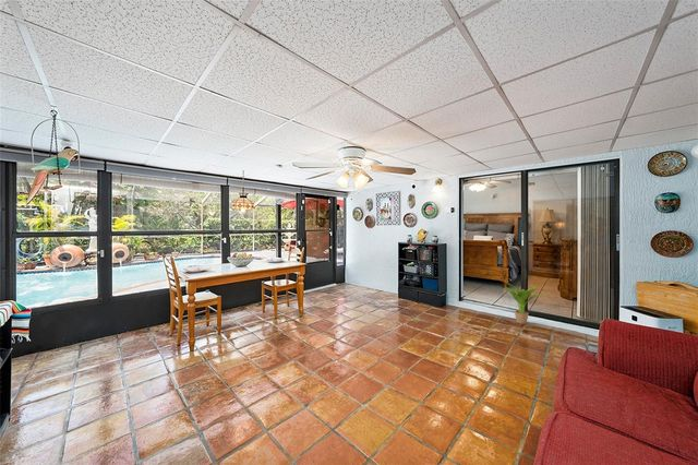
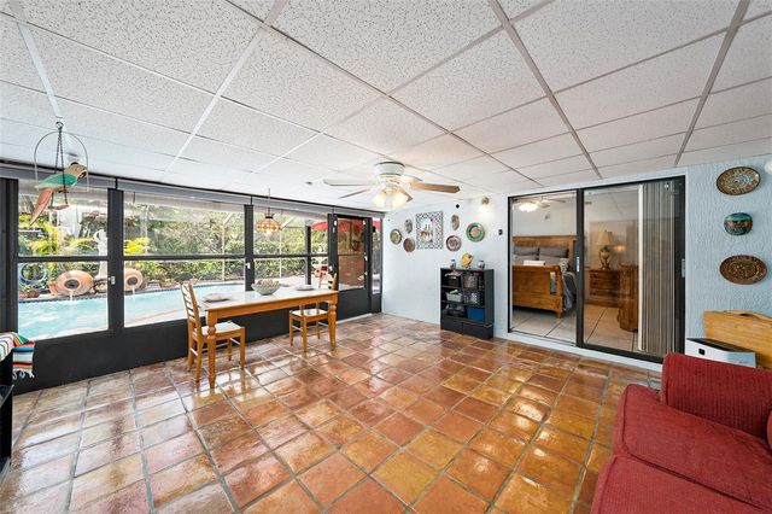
- potted plant [504,282,546,325]
